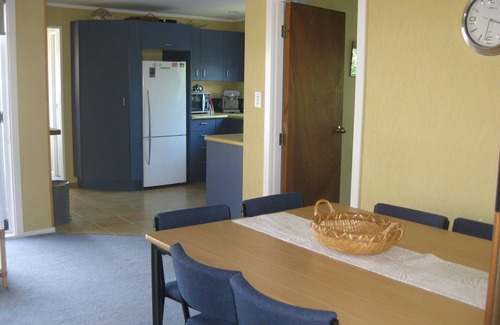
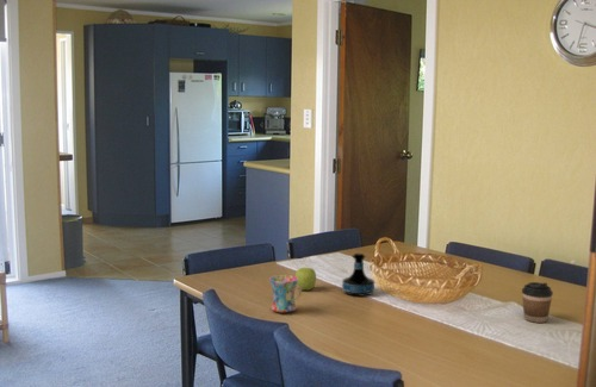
+ tequila bottle [341,251,375,297]
+ mug [268,274,303,314]
+ coffee cup [521,281,554,324]
+ apple [294,267,317,292]
